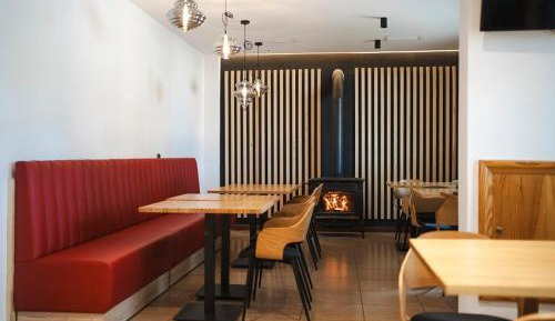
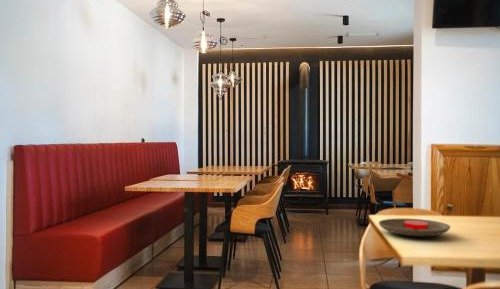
+ plate [378,218,451,237]
